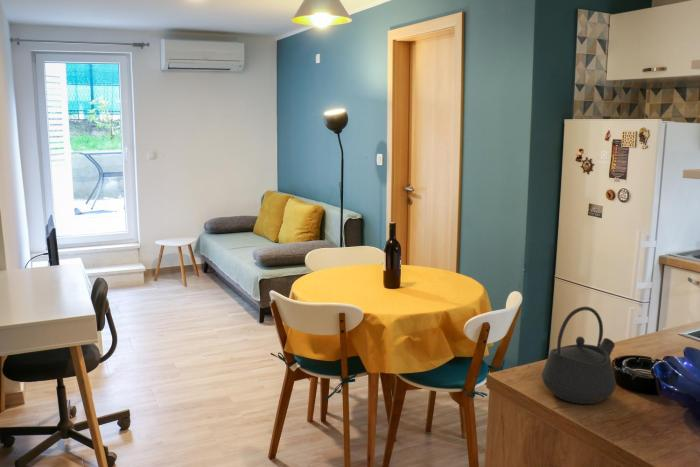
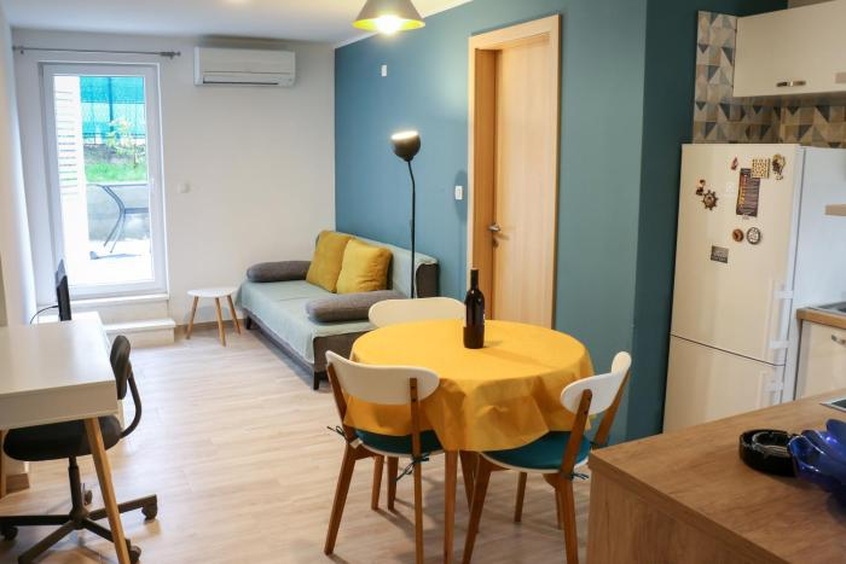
- kettle [541,306,617,405]
